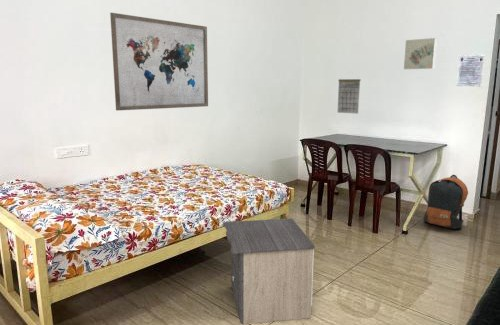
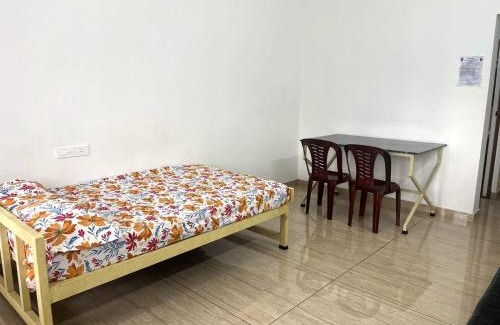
- calendar [336,70,362,115]
- wall art [109,12,209,112]
- backpack [423,174,469,230]
- nightstand [222,218,316,325]
- wall art [403,37,438,70]
